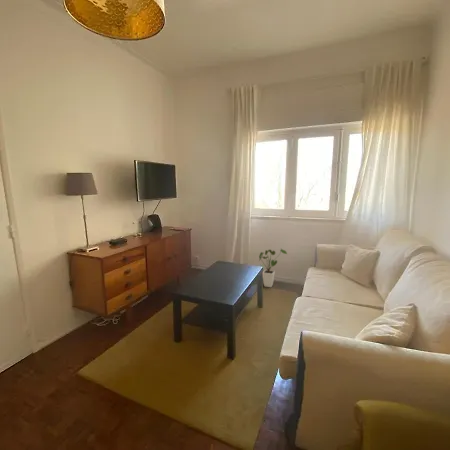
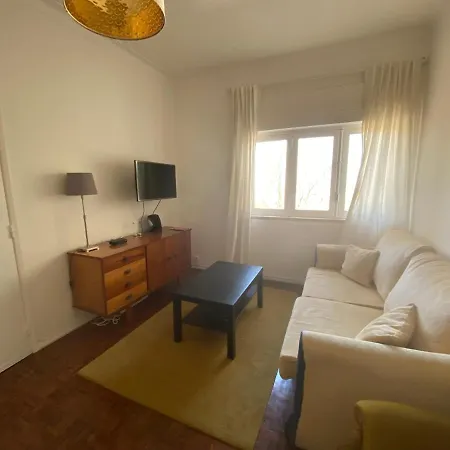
- house plant [258,248,288,288]
